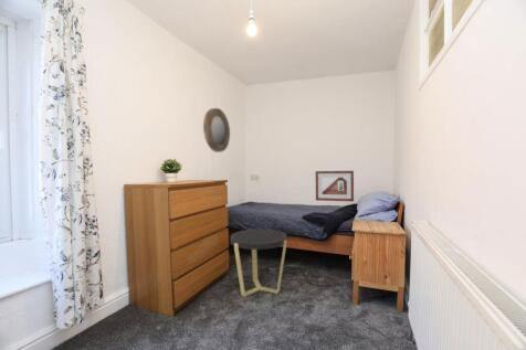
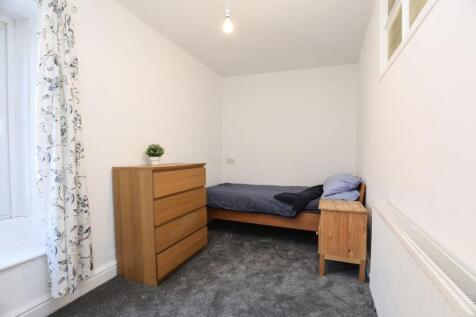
- home mirror [202,107,231,153]
- side table [230,229,287,298]
- picture frame [315,170,355,202]
